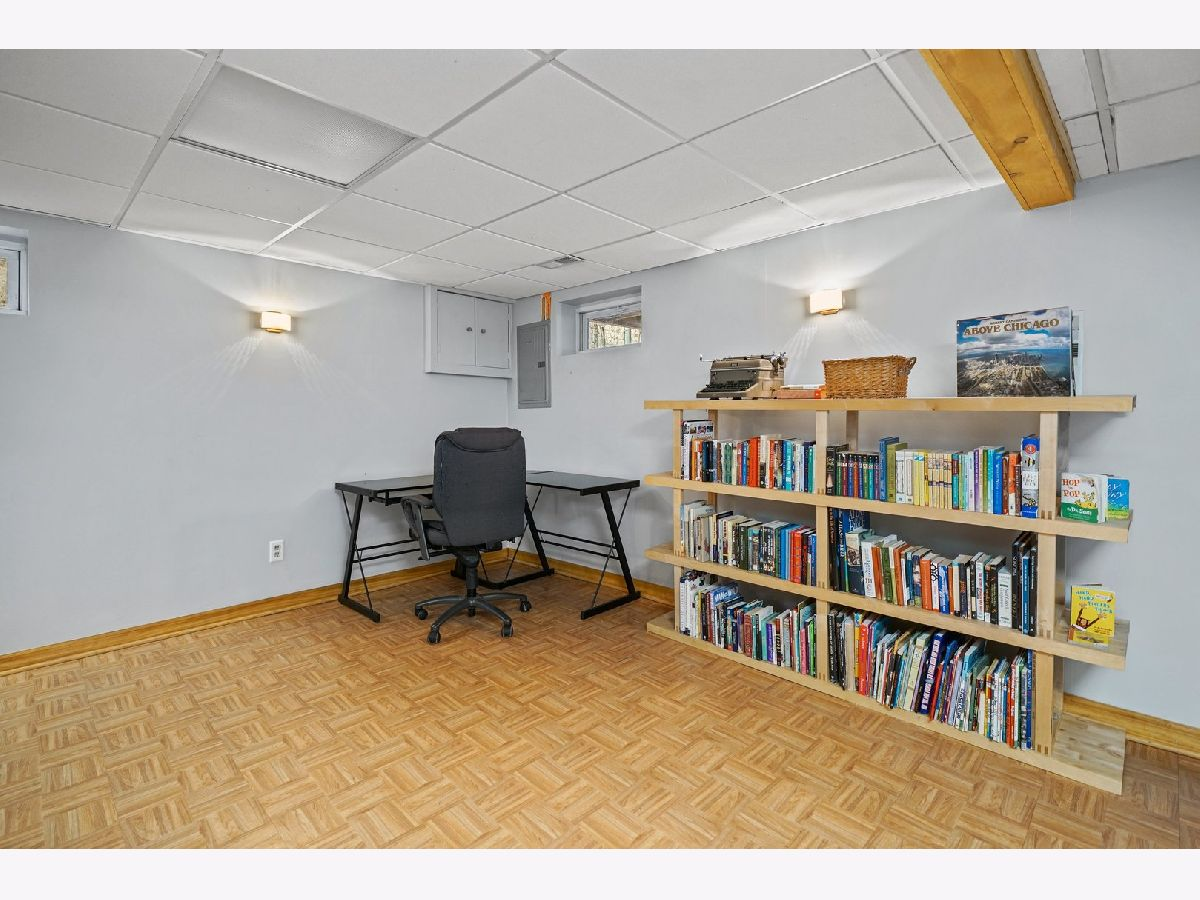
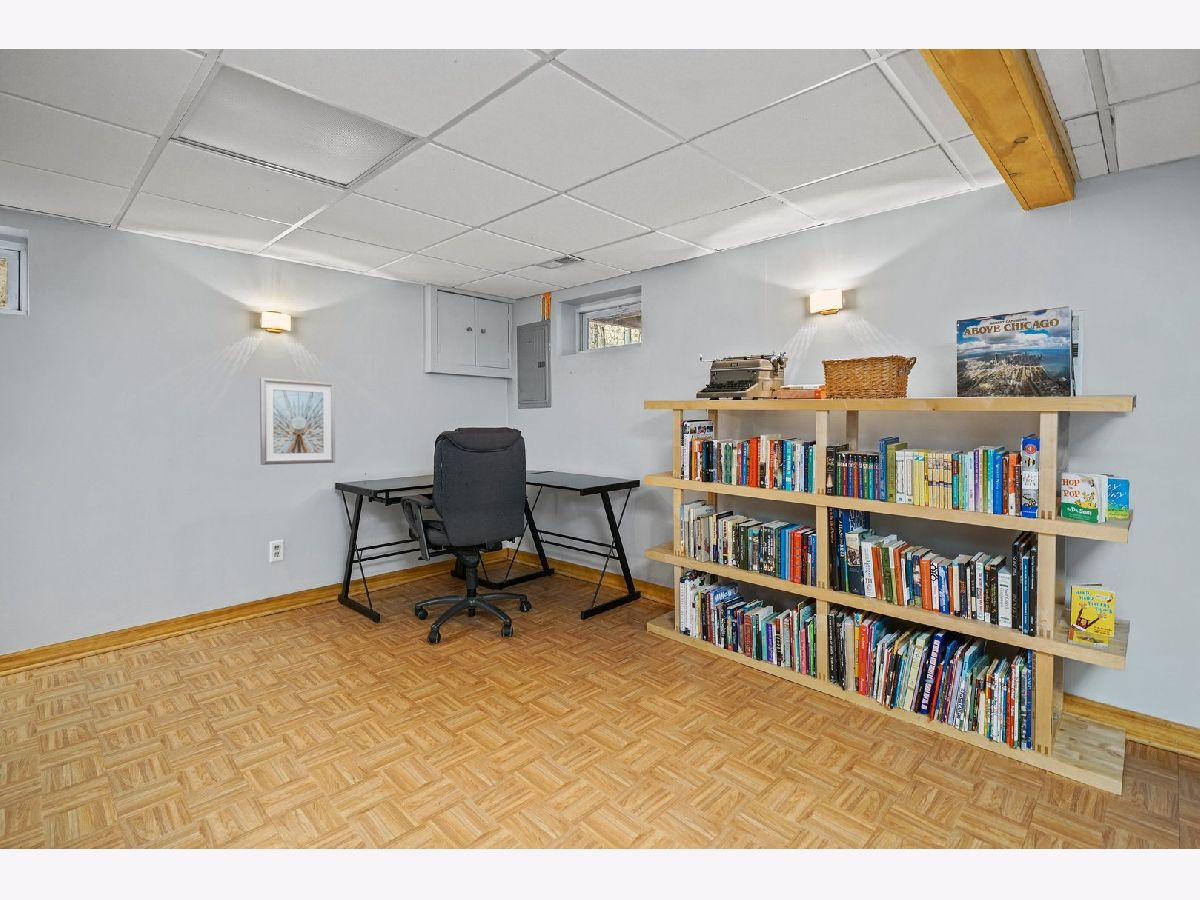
+ picture frame [259,377,336,466]
